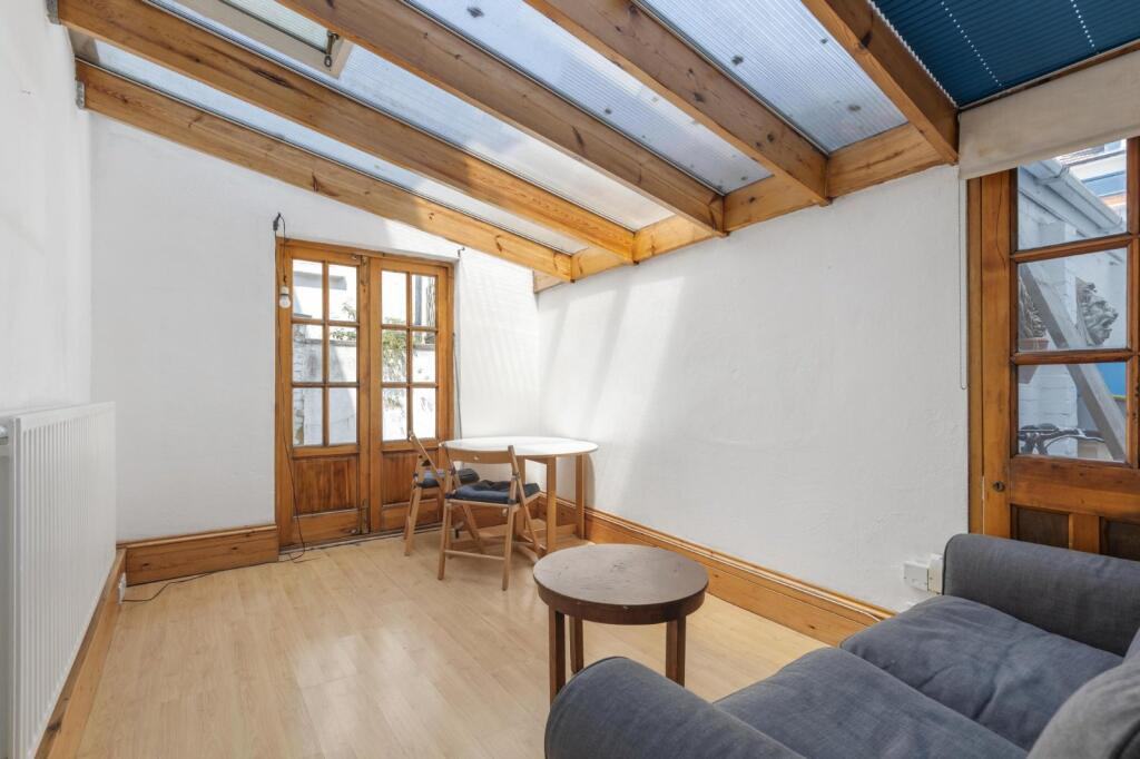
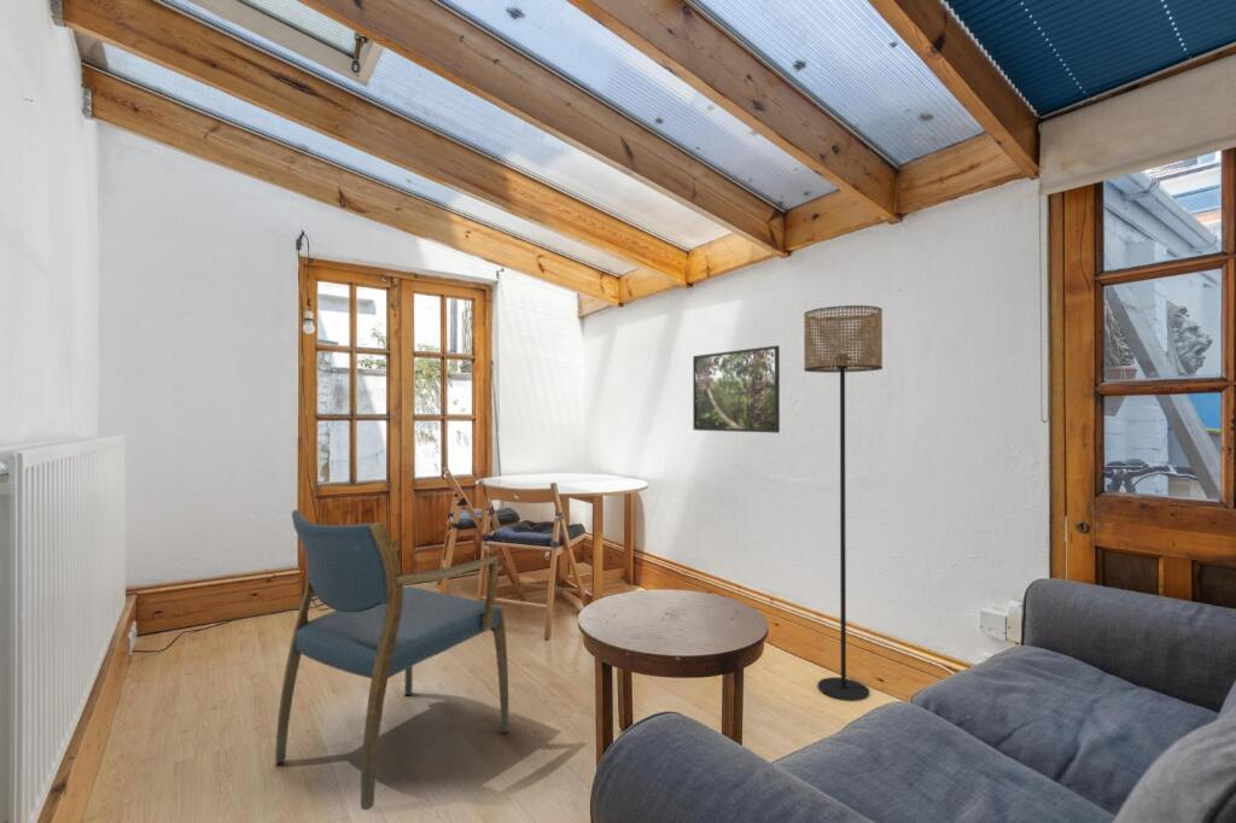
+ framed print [692,344,781,434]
+ armchair [274,508,509,811]
+ floor lamp [803,304,884,702]
